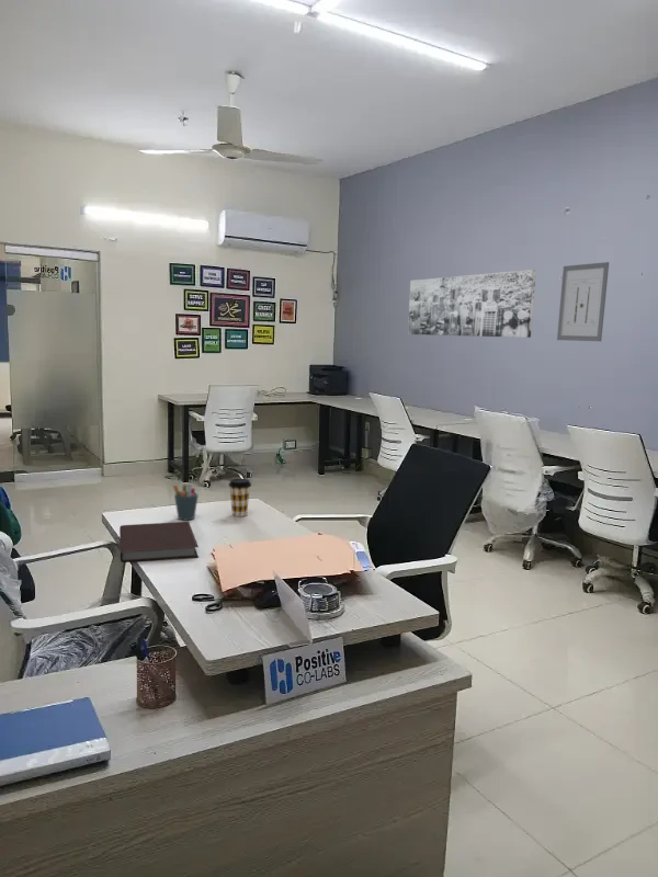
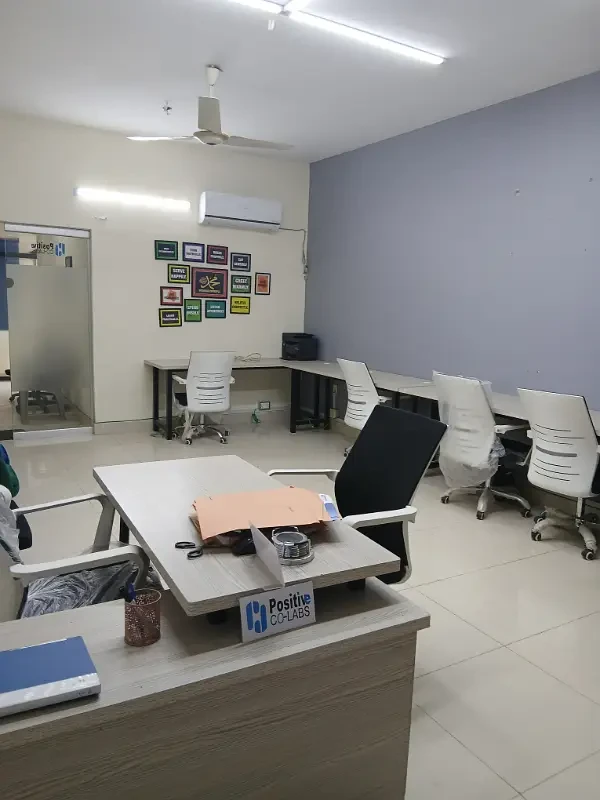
- wall art [556,261,610,342]
- notebook [118,521,200,563]
- wall art [407,269,537,339]
- pen holder [172,483,200,521]
- coffee cup [228,478,252,517]
